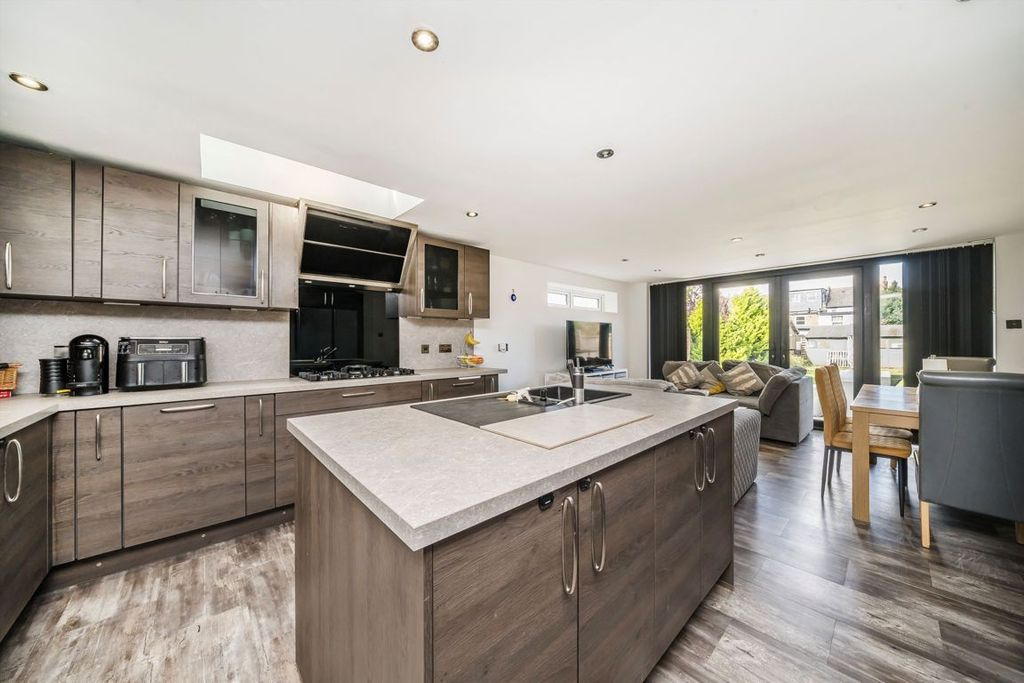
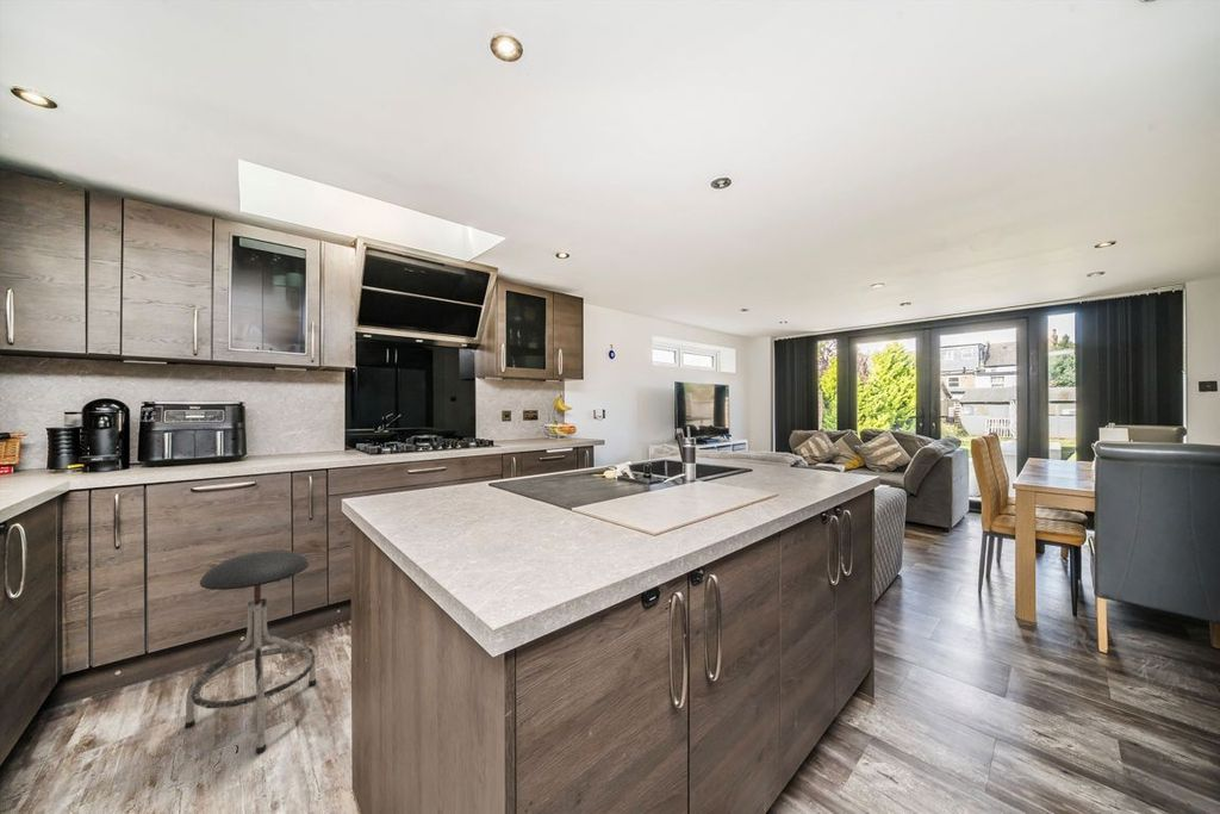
+ stool [183,549,317,754]
